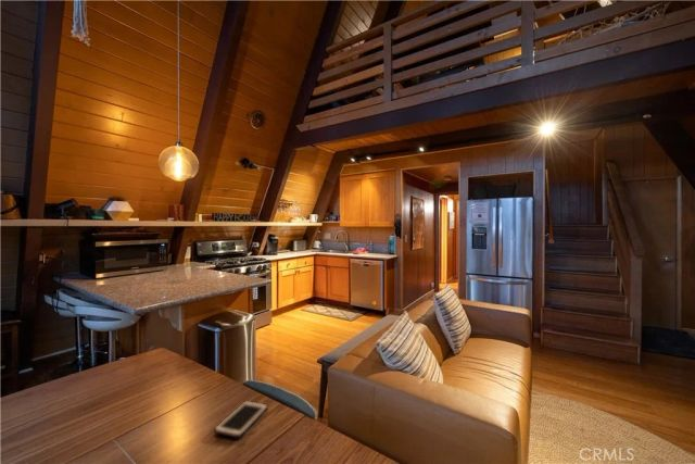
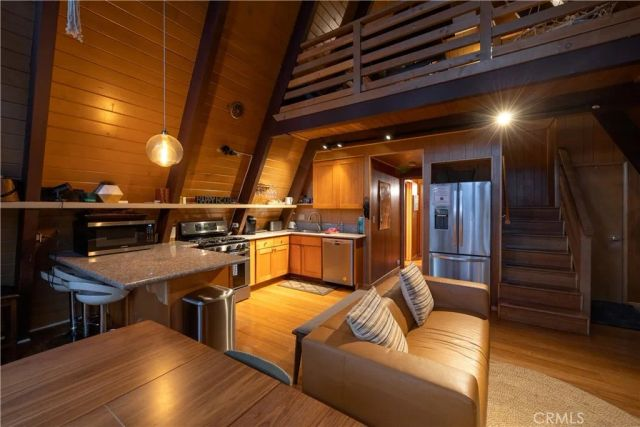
- cell phone [214,400,268,439]
